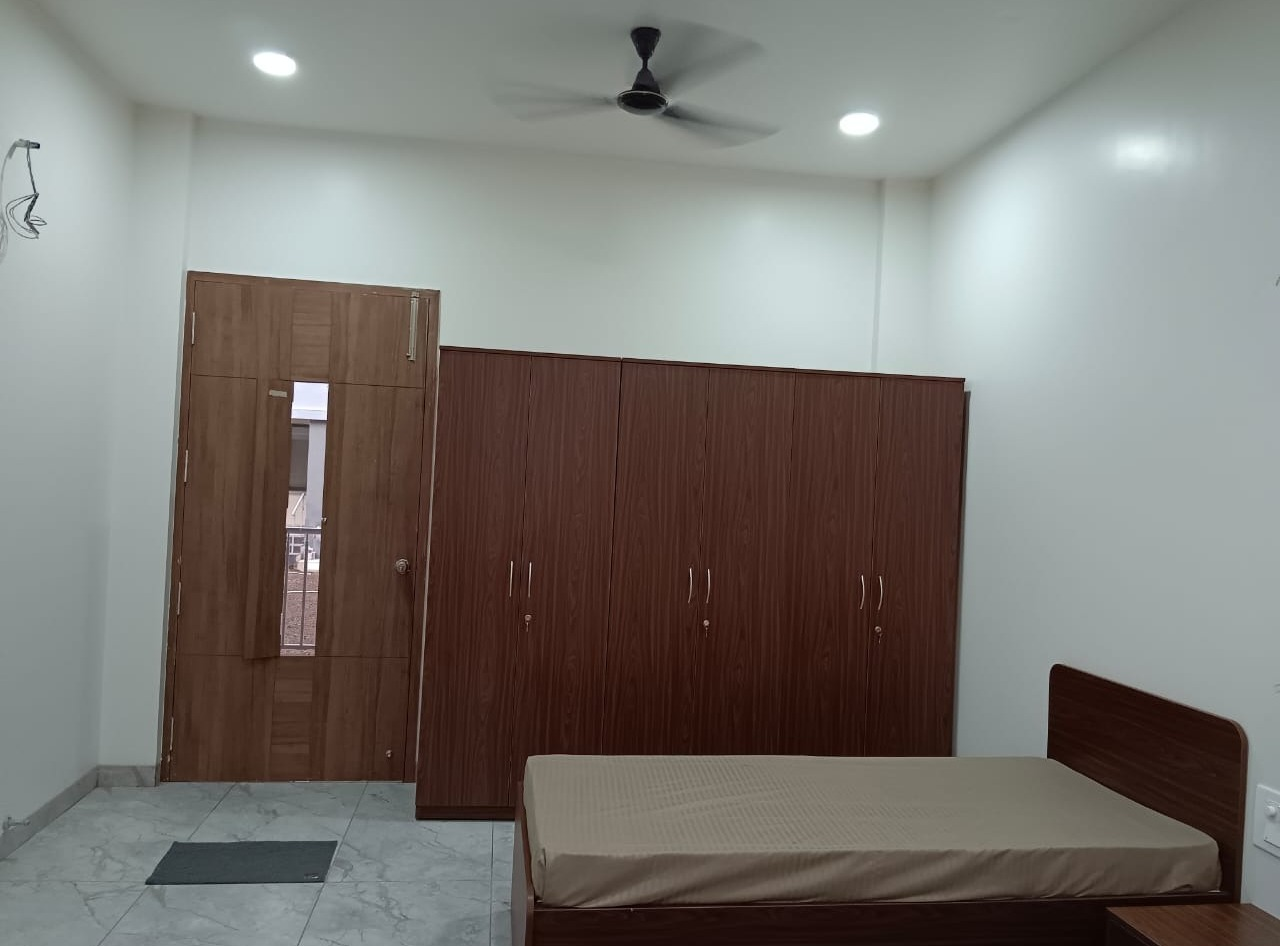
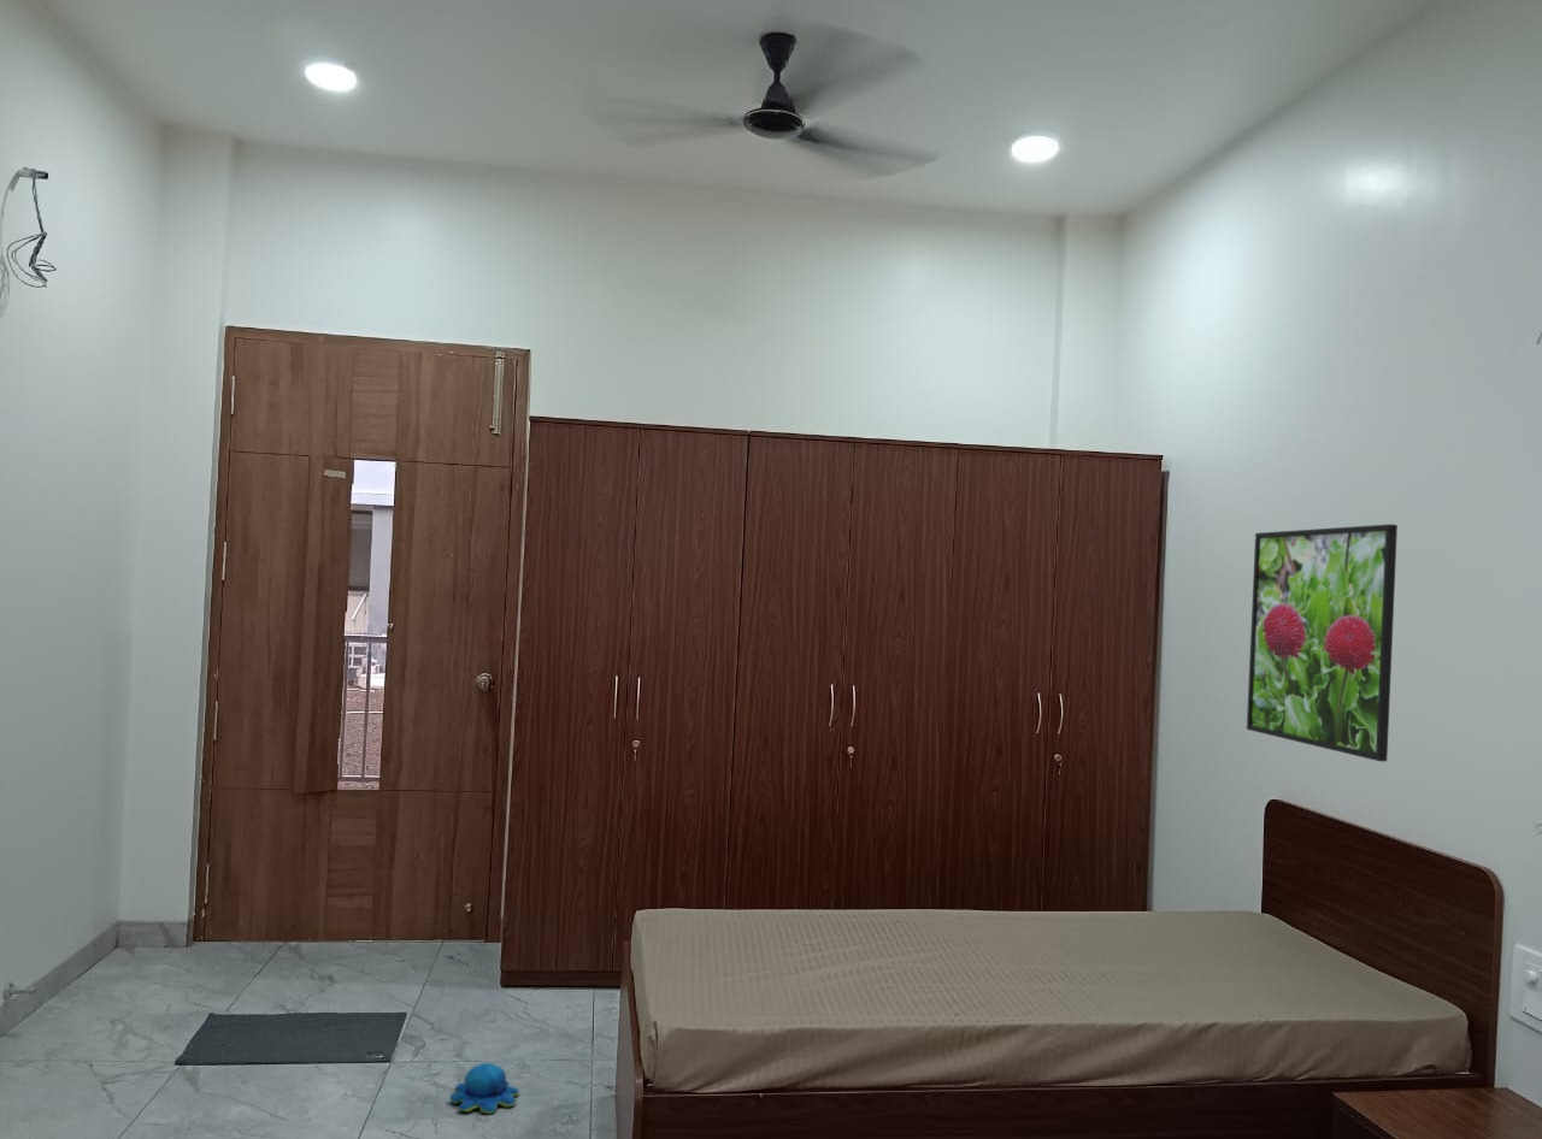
+ plush toy [448,1062,520,1115]
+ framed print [1246,523,1399,762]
